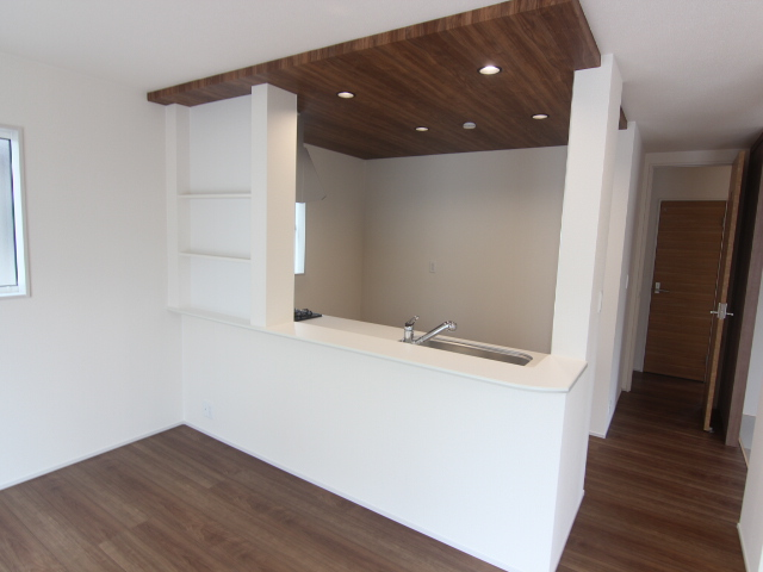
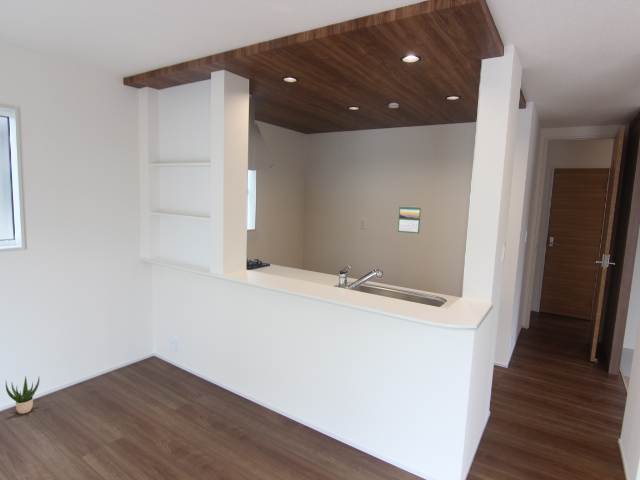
+ calendar [397,205,422,235]
+ potted plant [5,375,40,415]
